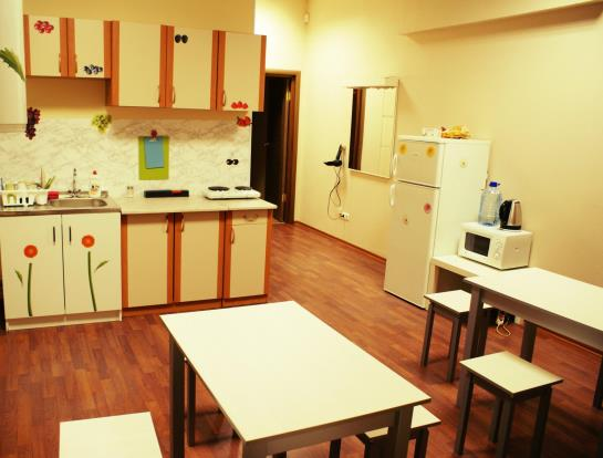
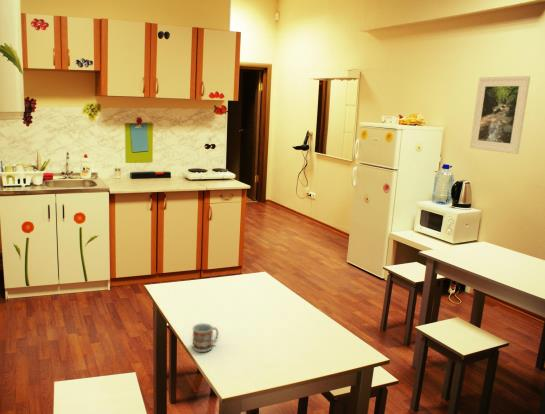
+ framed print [469,75,531,155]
+ cup [192,322,219,353]
